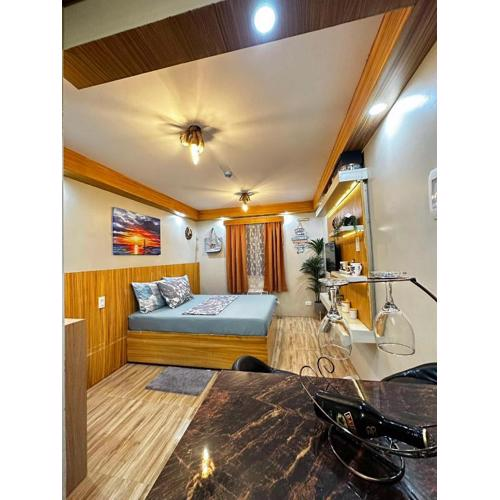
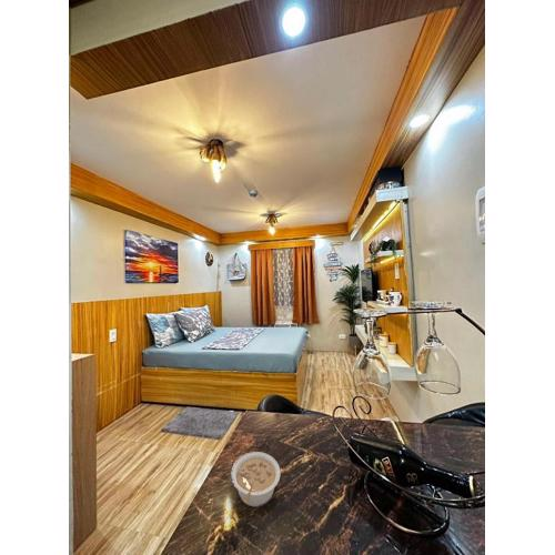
+ legume [230,451,282,508]
